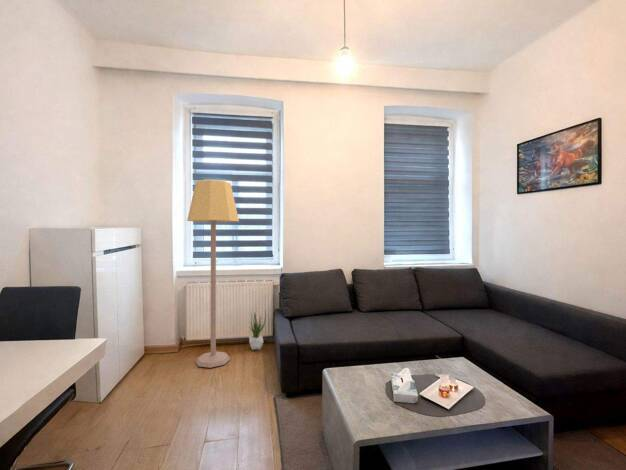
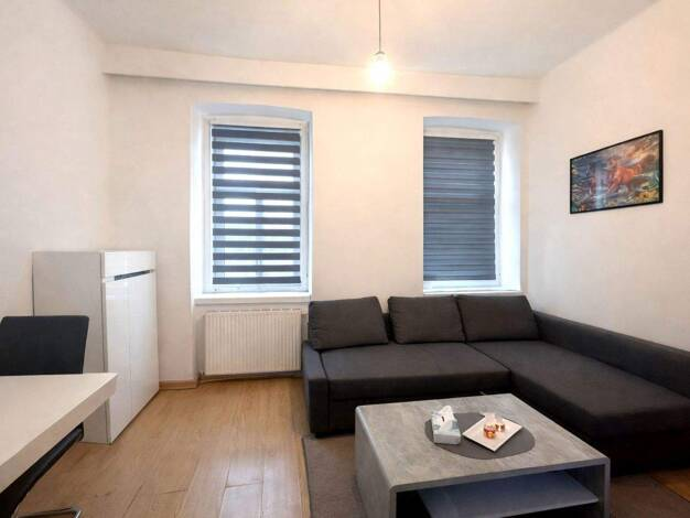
- lamp [186,179,240,369]
- potted plant [248,309,267,351]
